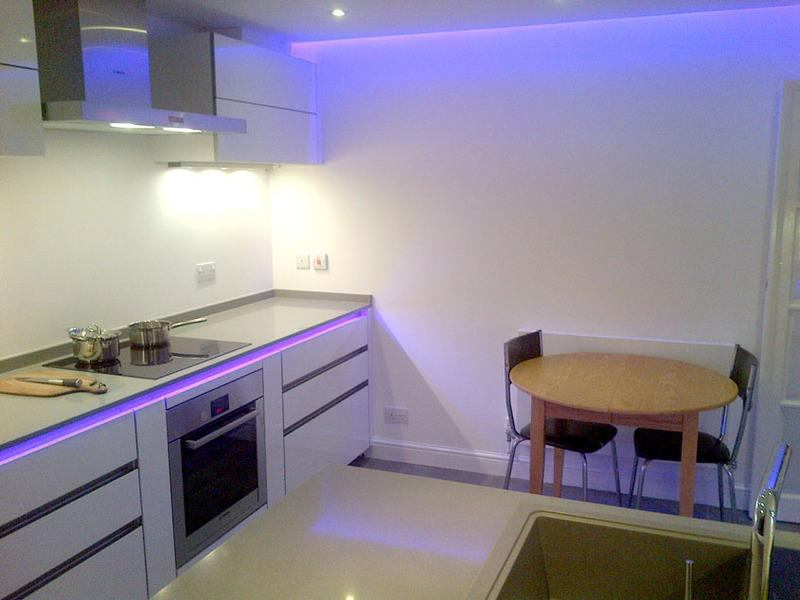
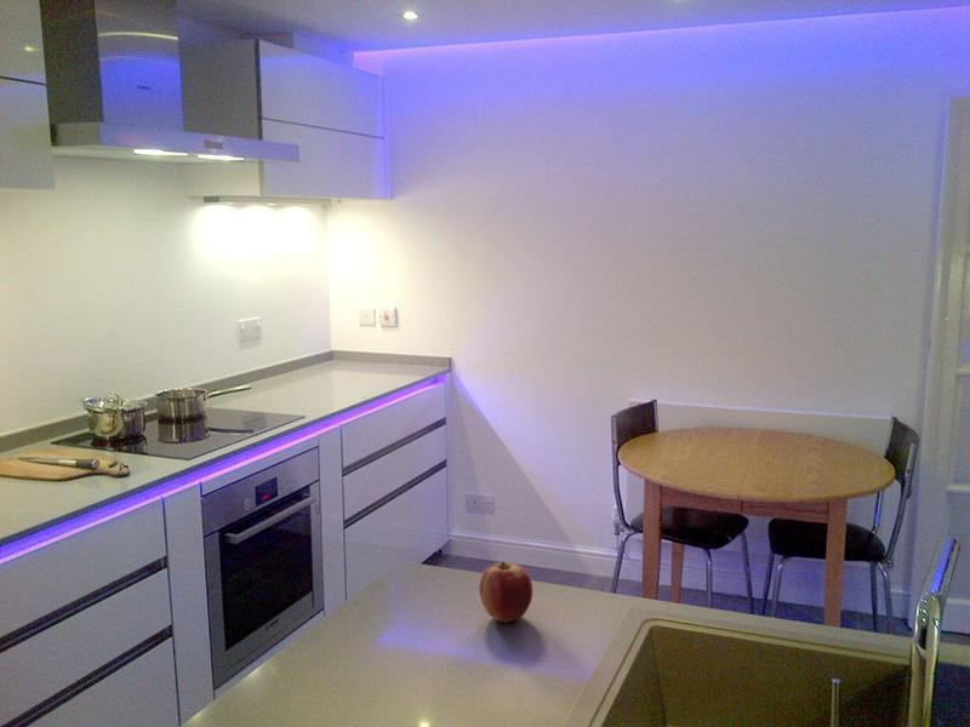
+ apple [478,561,534,624]
